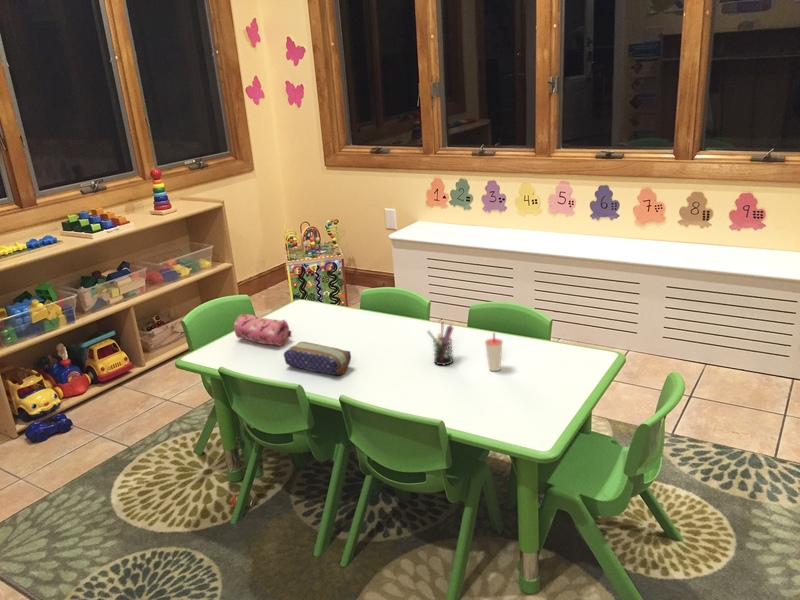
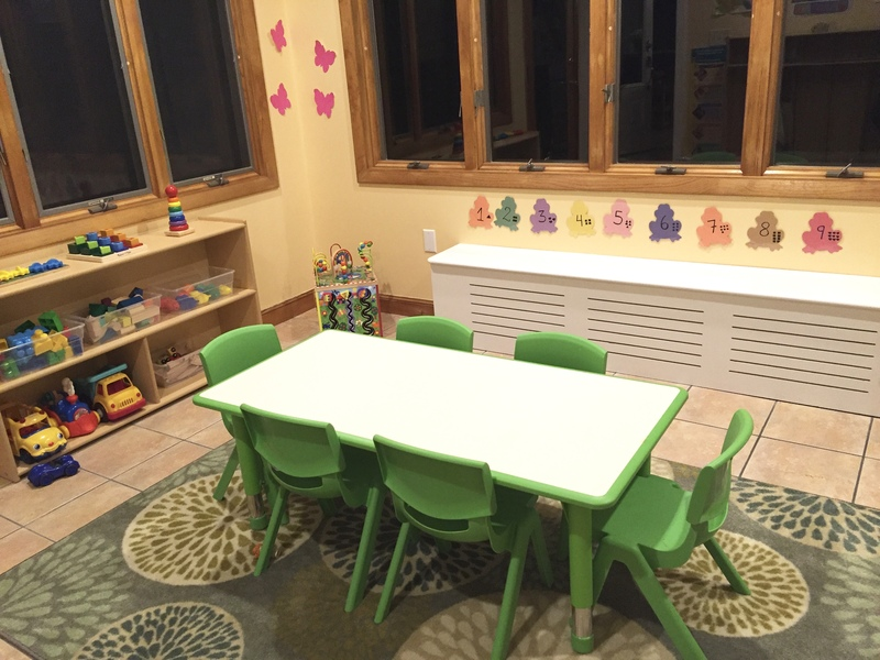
- pencil case [283,341,352,376]
- pen holder [426,320,455,366]
- cup [484,331,504,372]
- pencil case [233,313,292,347]
